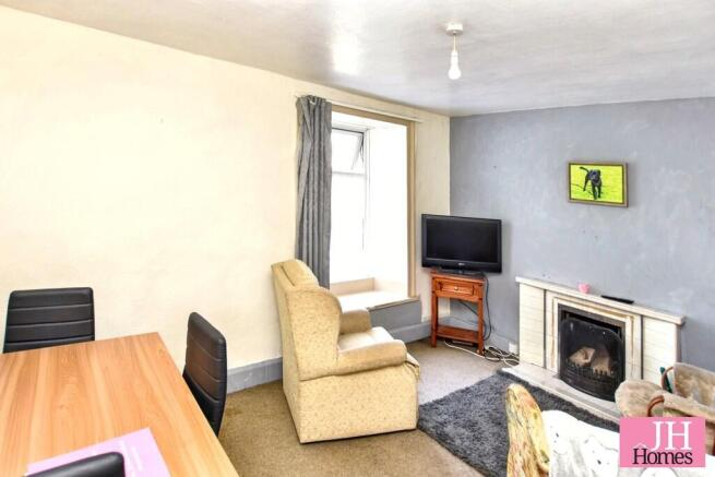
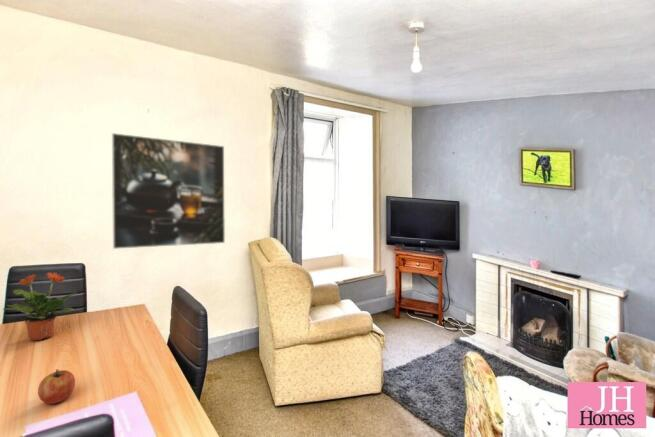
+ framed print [111,132,226,250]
+ potted plant [3,271,77,341]
+ fruit [37,368,76,405]
